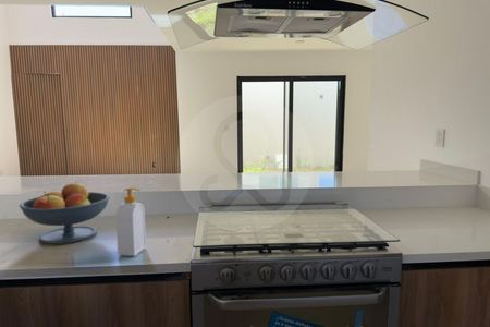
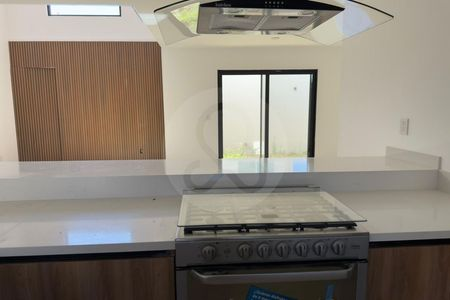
- soap bottle [114,186,147,257]
- fruit bowl [19,181,110,245]
